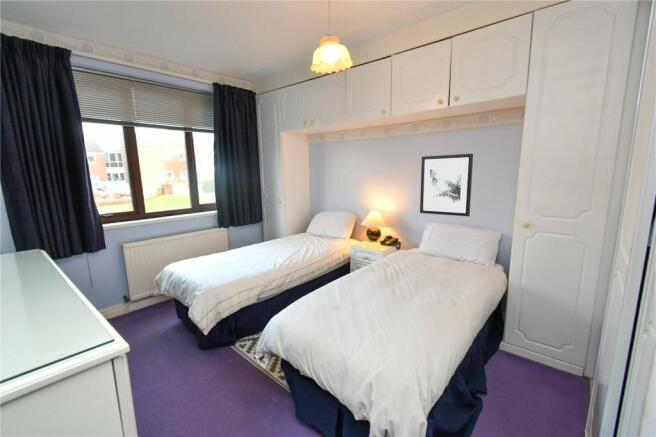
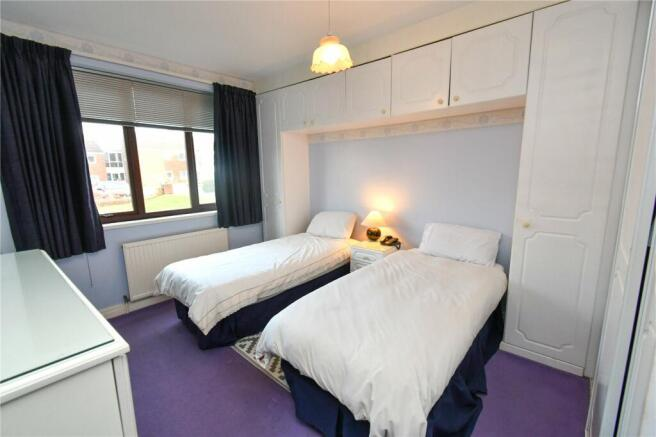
- wall art [419,153,474,217]
